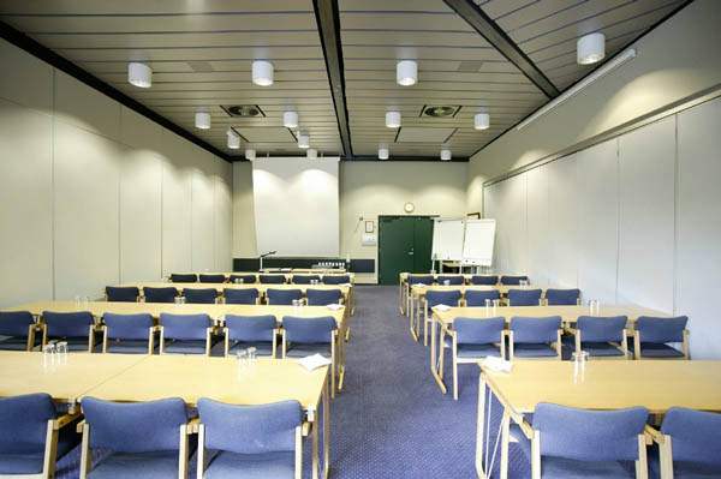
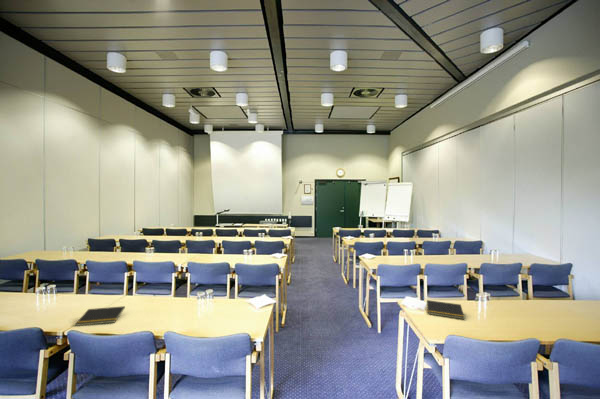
+ notepad [75,305,126,327]
+ notepad [425,299,465,320]
